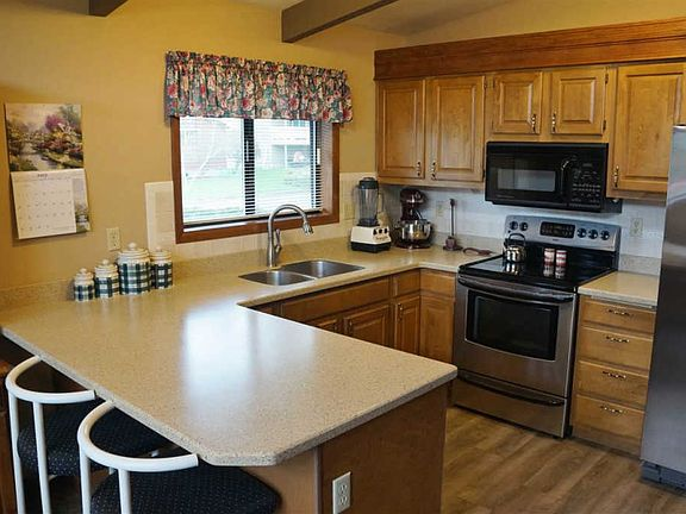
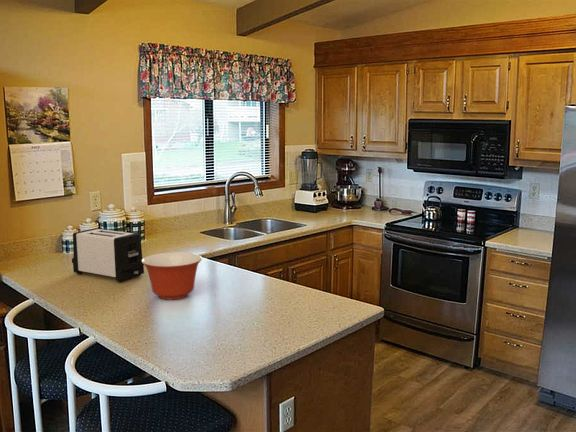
+ mixing bowl [142,251,203,301]
+ toaster [71,227,145,283]
